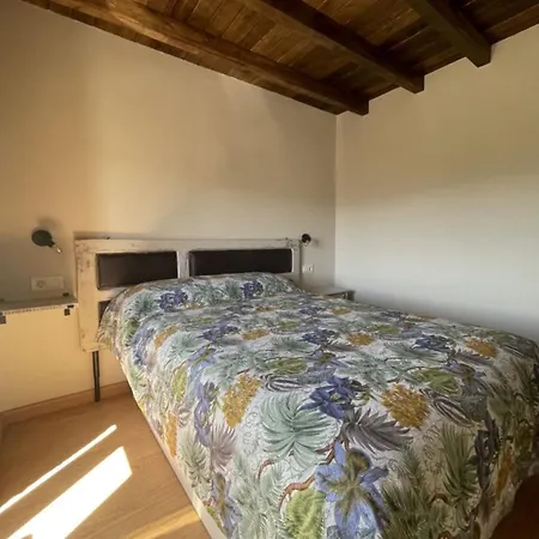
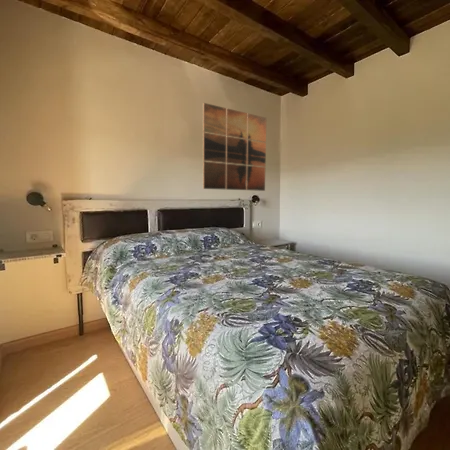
+ wall art [202,102,267,192]
